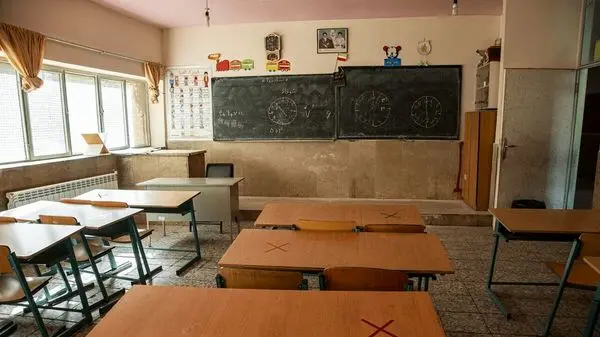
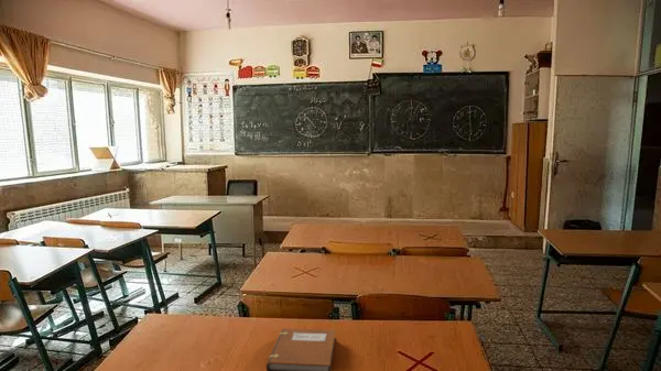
+ notebook [266,327,336,371]
